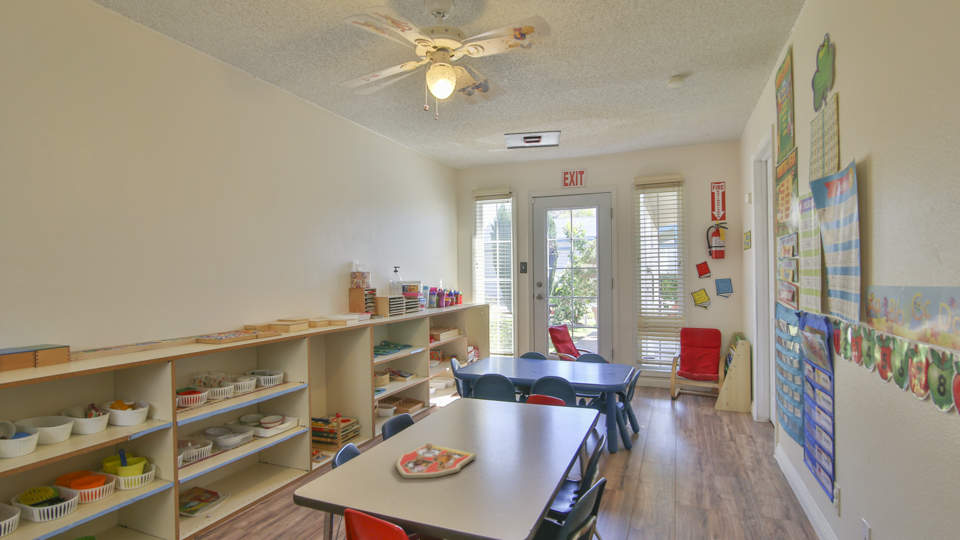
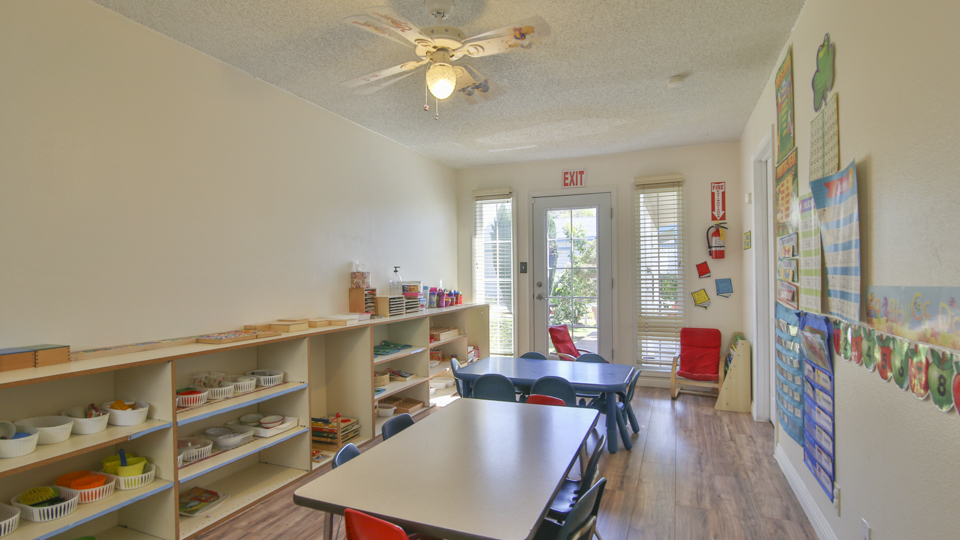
- knob puzzle [395,442,477,480]
- ceiling vent [503,129,562,150]
